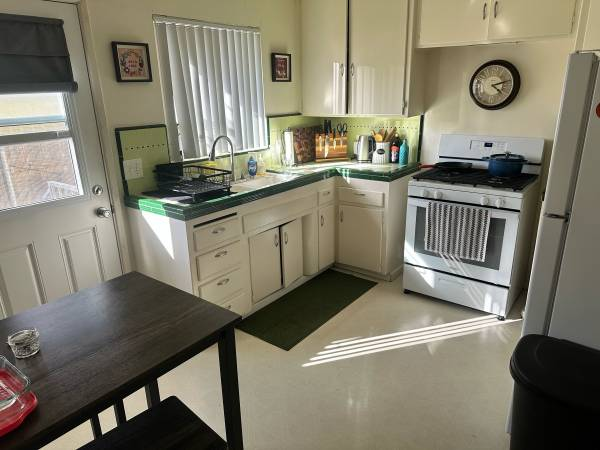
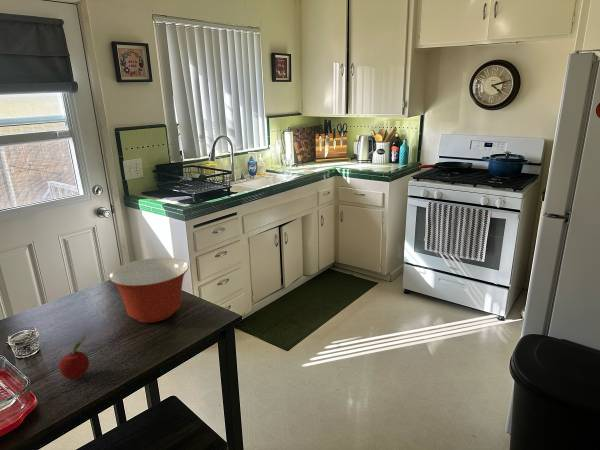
+ mixing bowl [108,257,190,323]
+ fruit [58,333,90,380]
